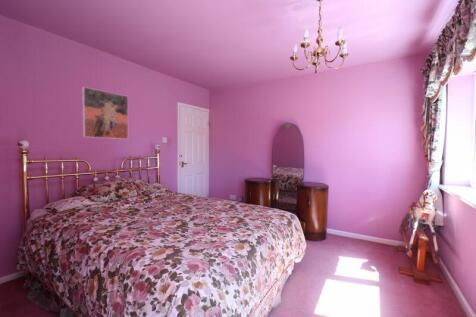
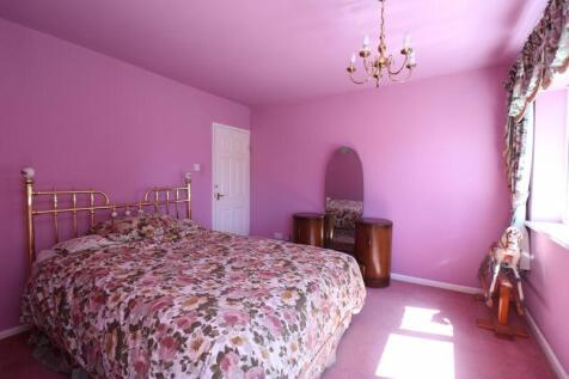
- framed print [81,86,129,140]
